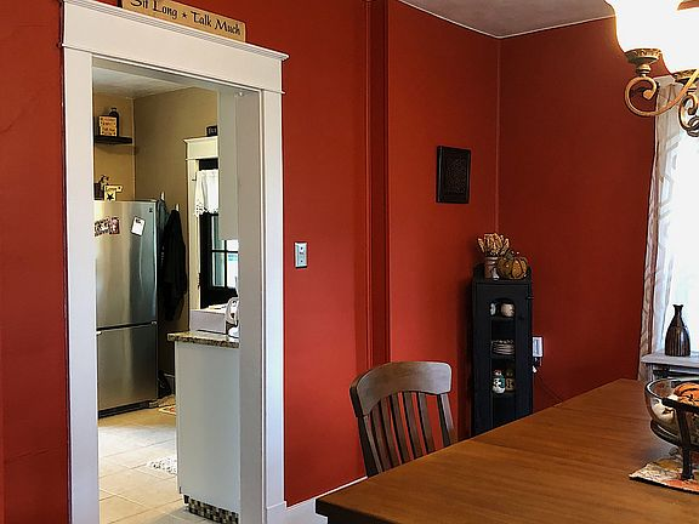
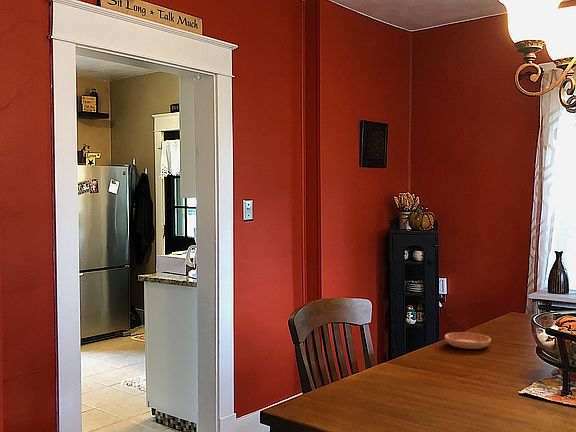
+ saucer [444,331,492,350]
